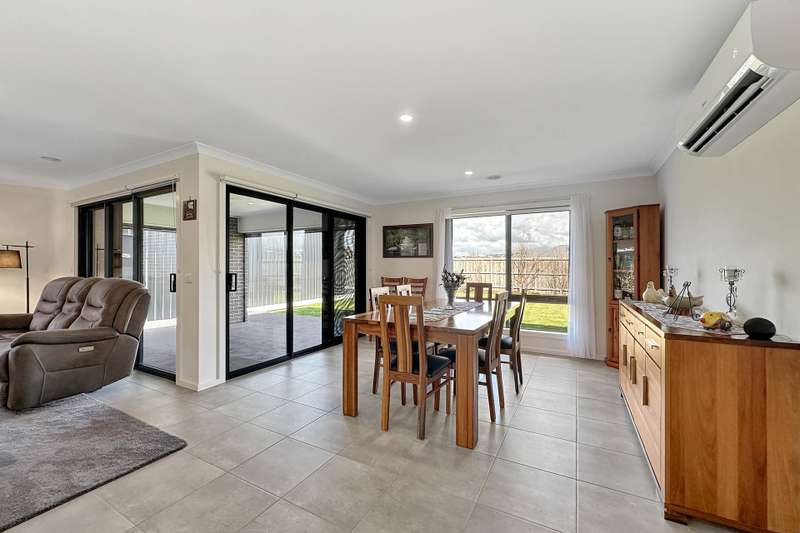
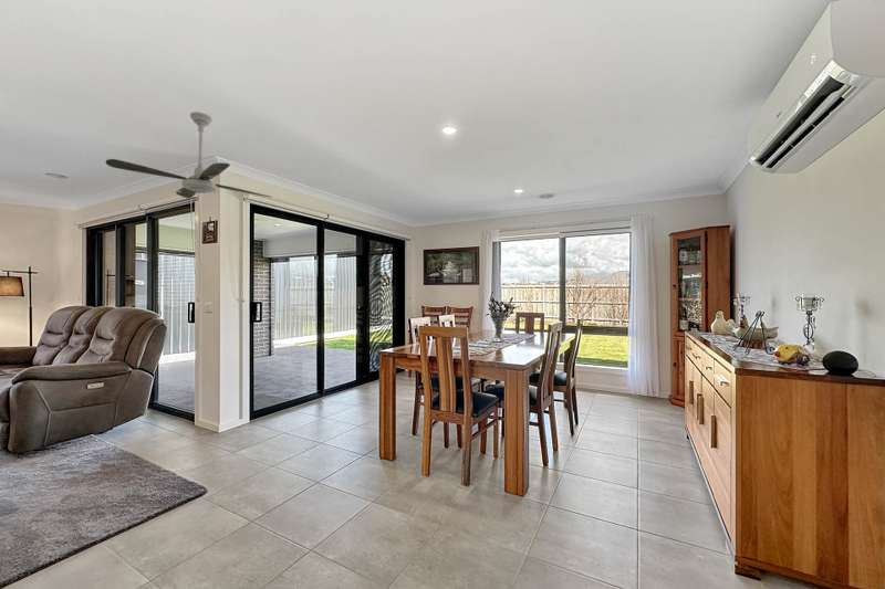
+ ceiling fan [105,111,273,199]
